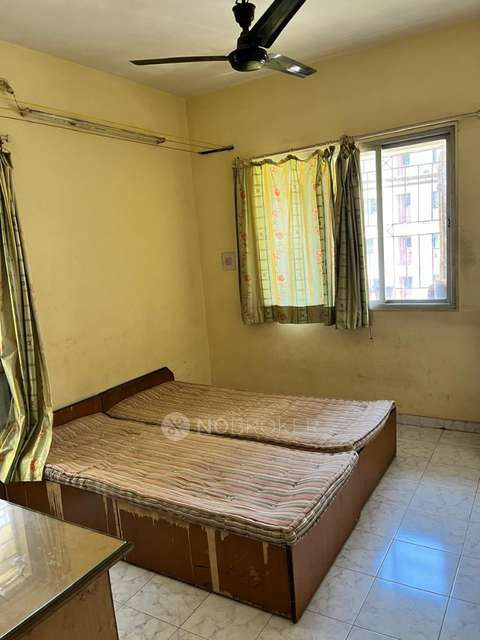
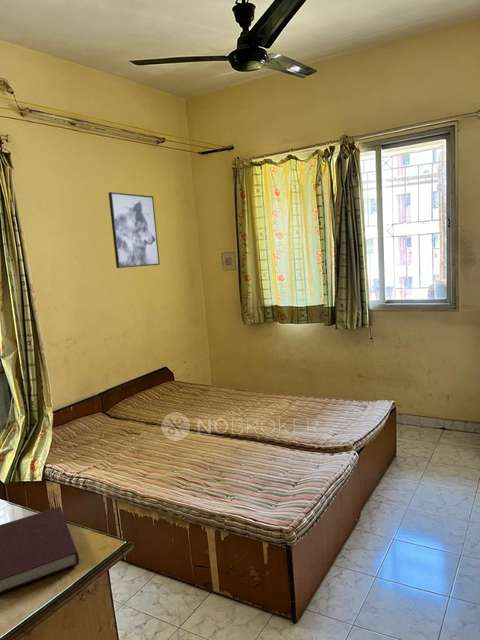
+ wall art [108,191,161,269]
+ notebook [0,506,80,594]
